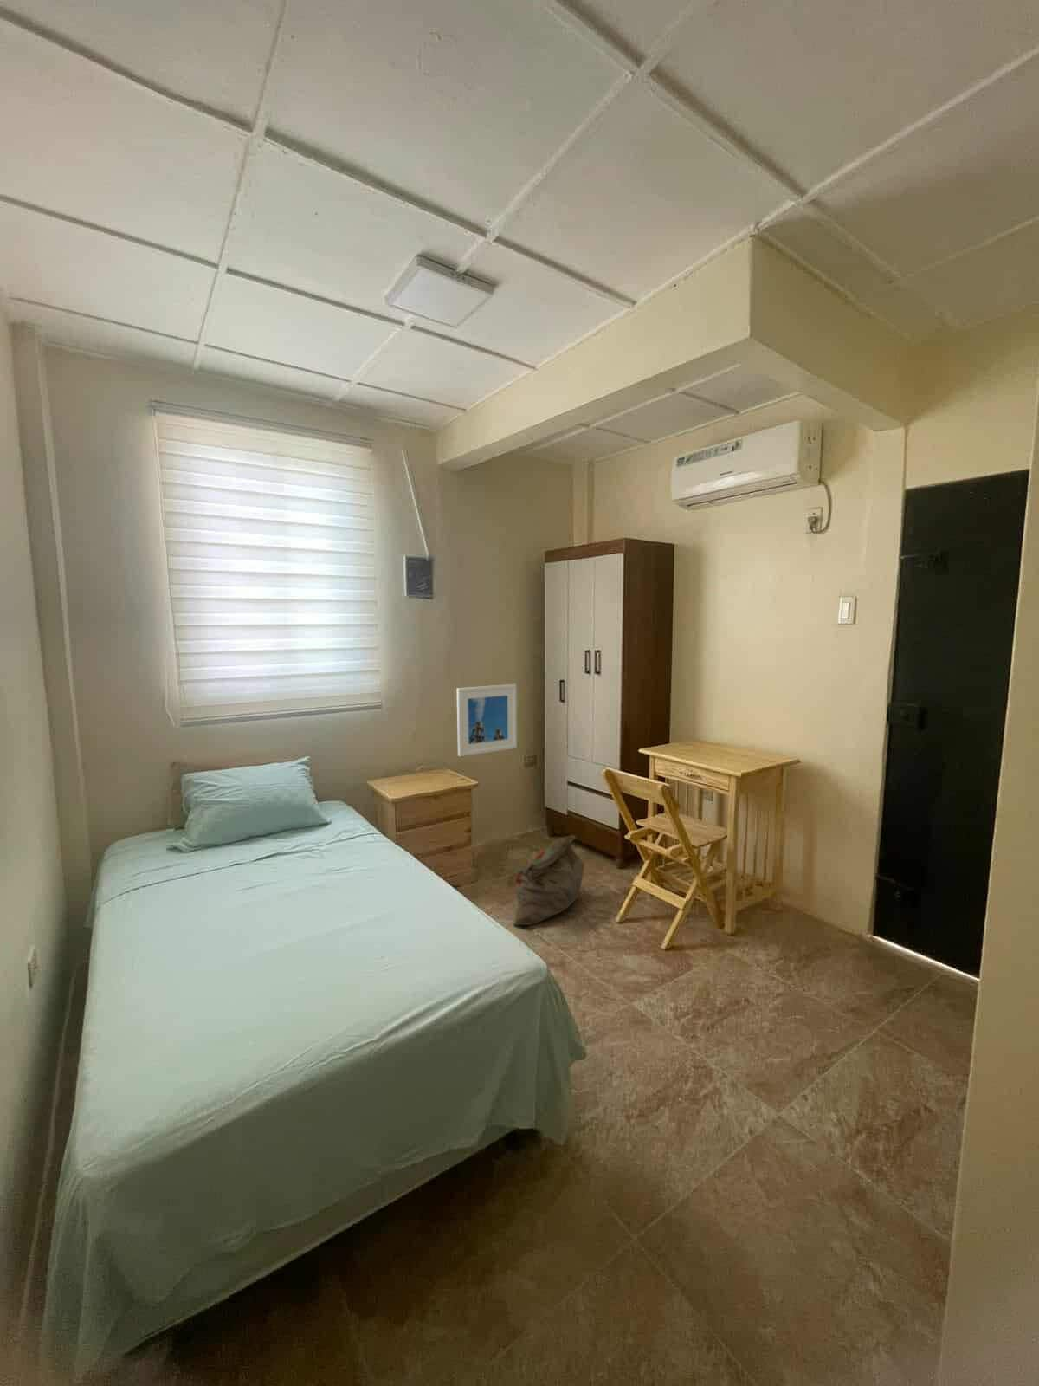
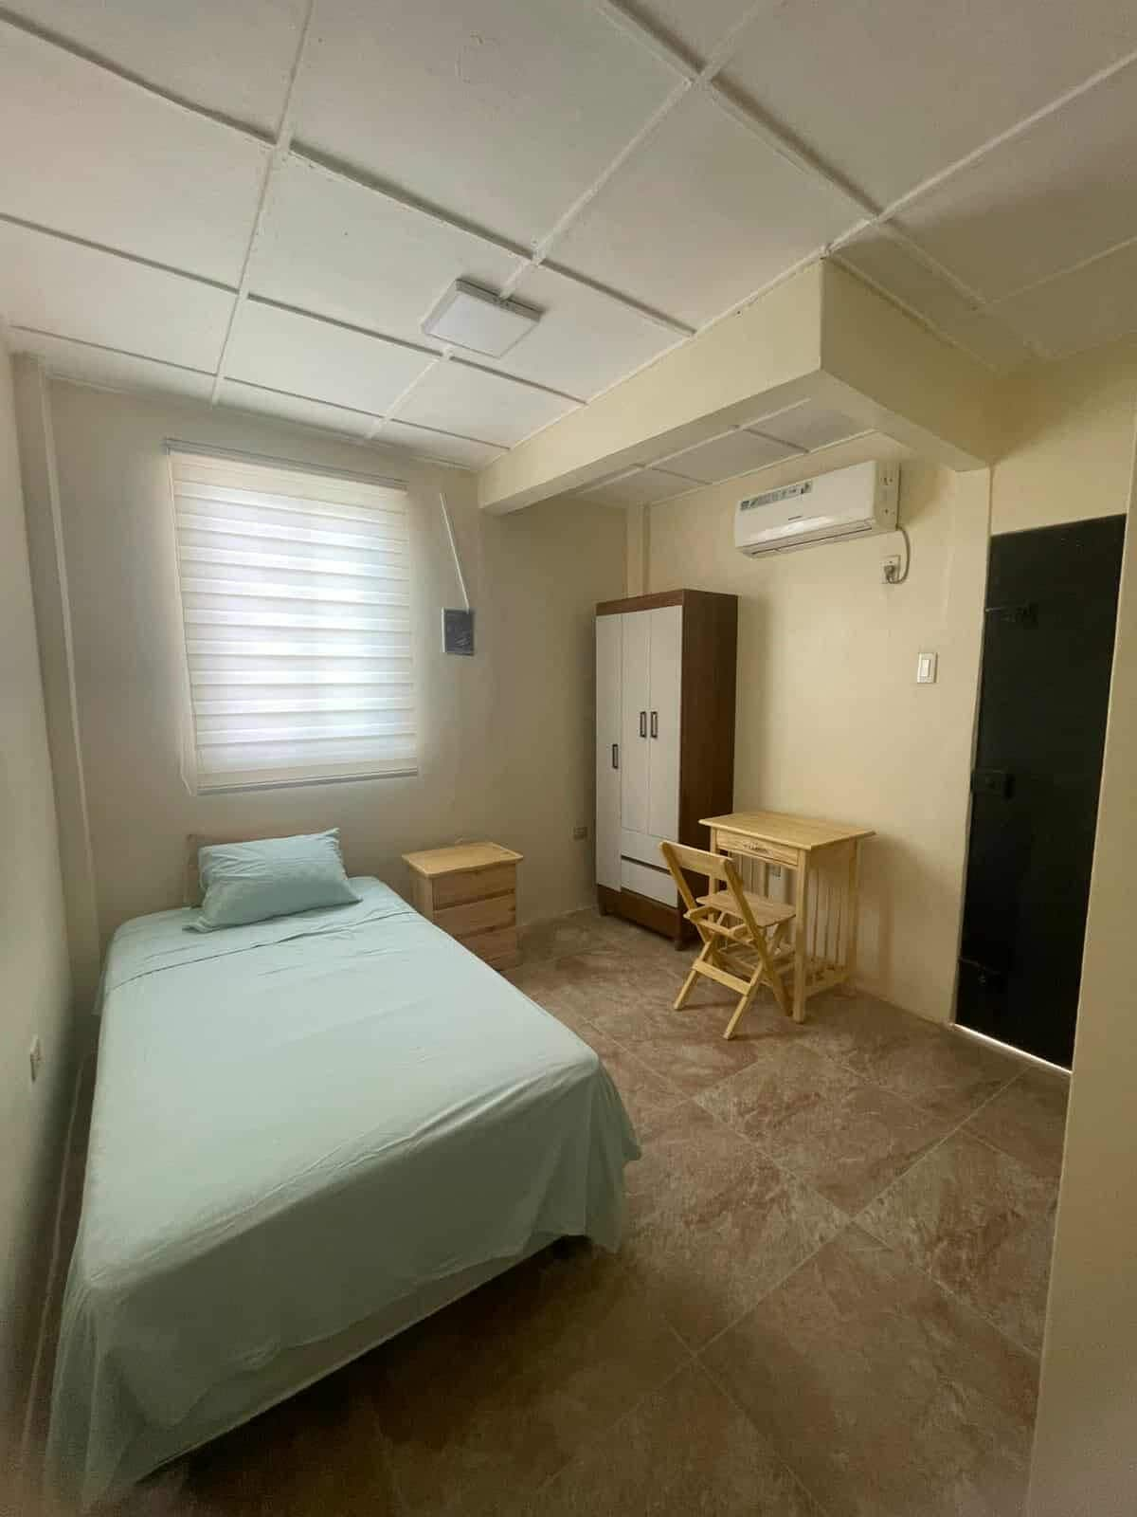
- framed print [456,683,517,757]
- bag [513,834,585,927]
